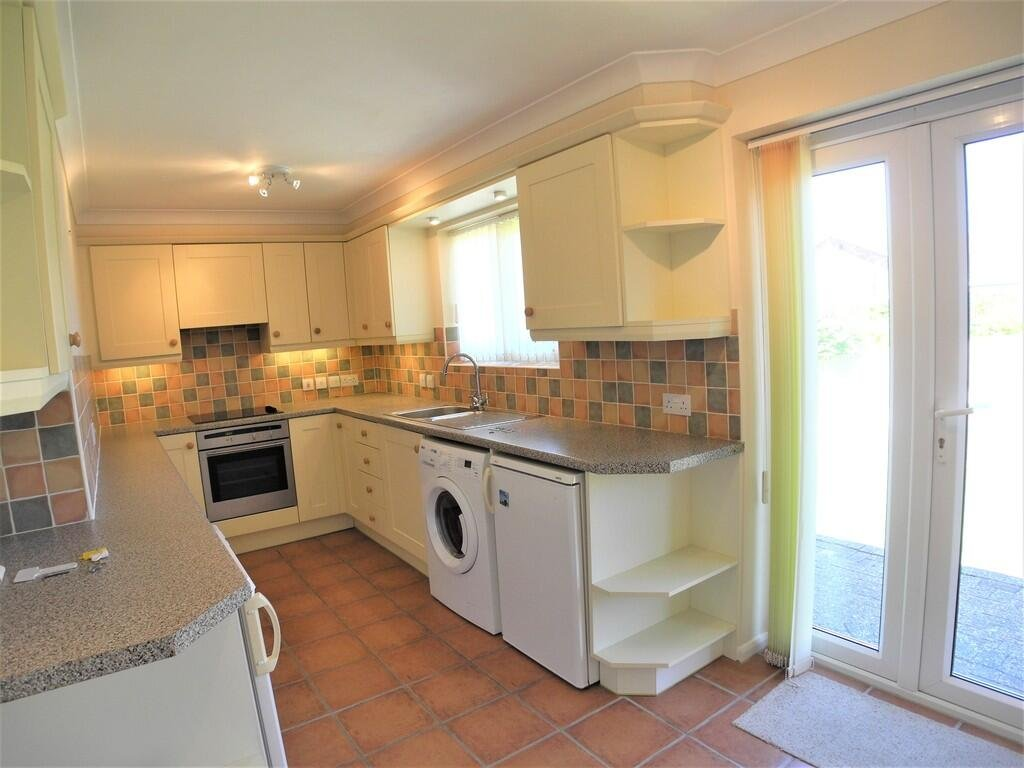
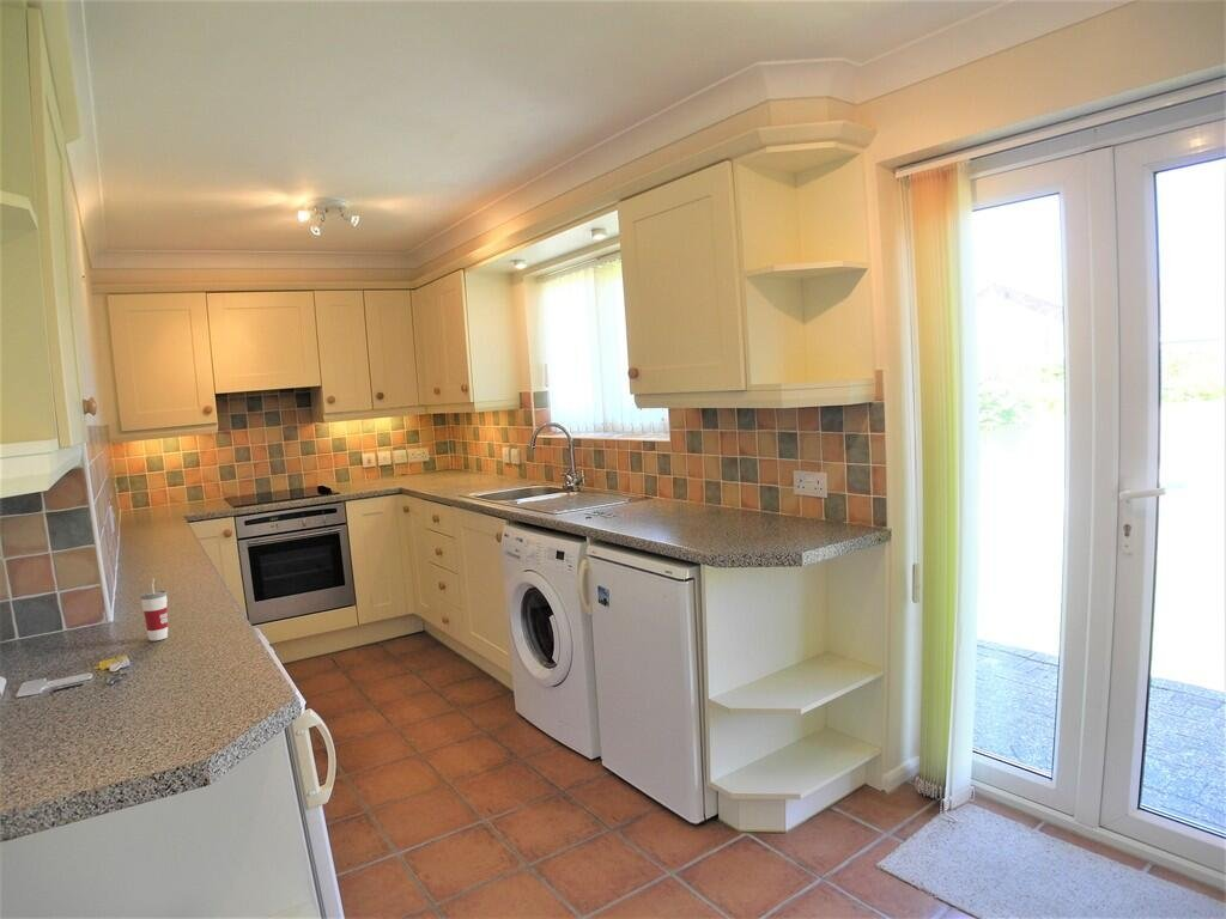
+ cup [140,577,169,641]
